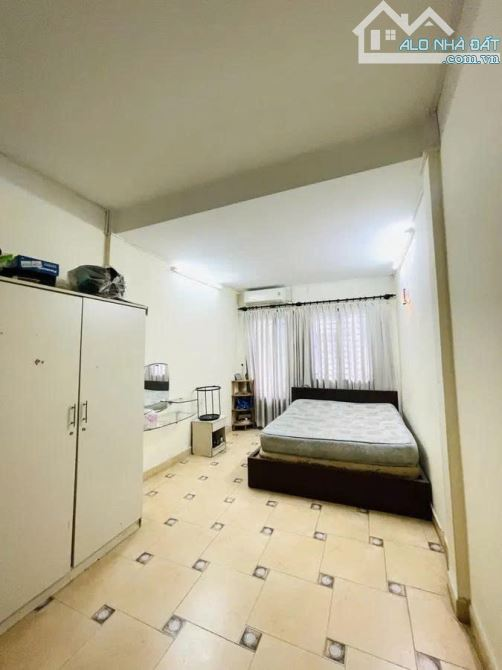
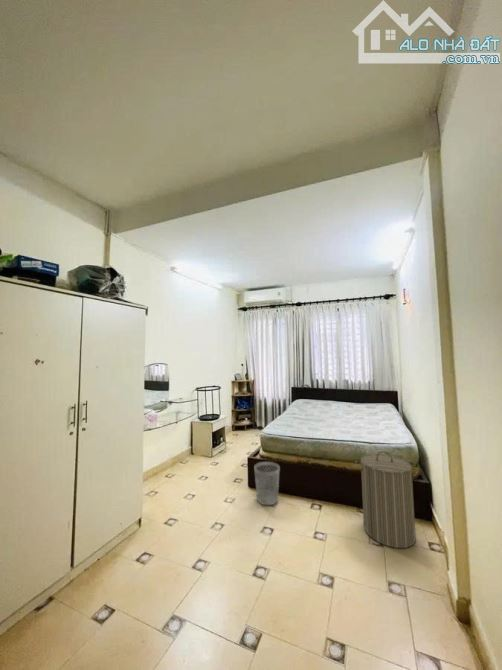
+ wastebasket [253,461,281,506]
+ laundry hamper [354,450,419,549]
